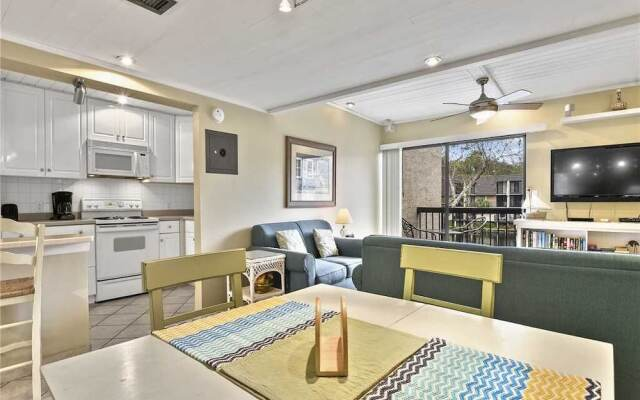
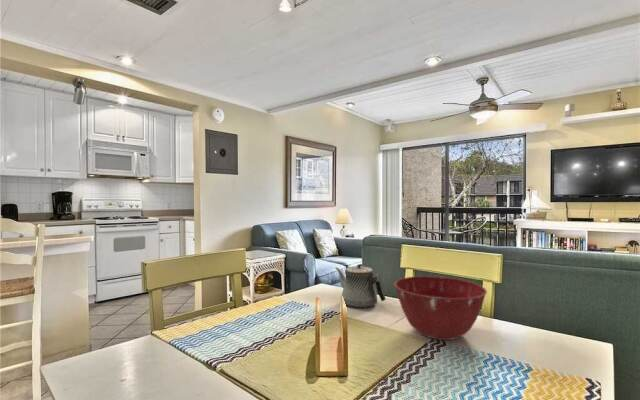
+ mixing bowl [393,275,488,341]
+ teapot [335,264,387,309]
